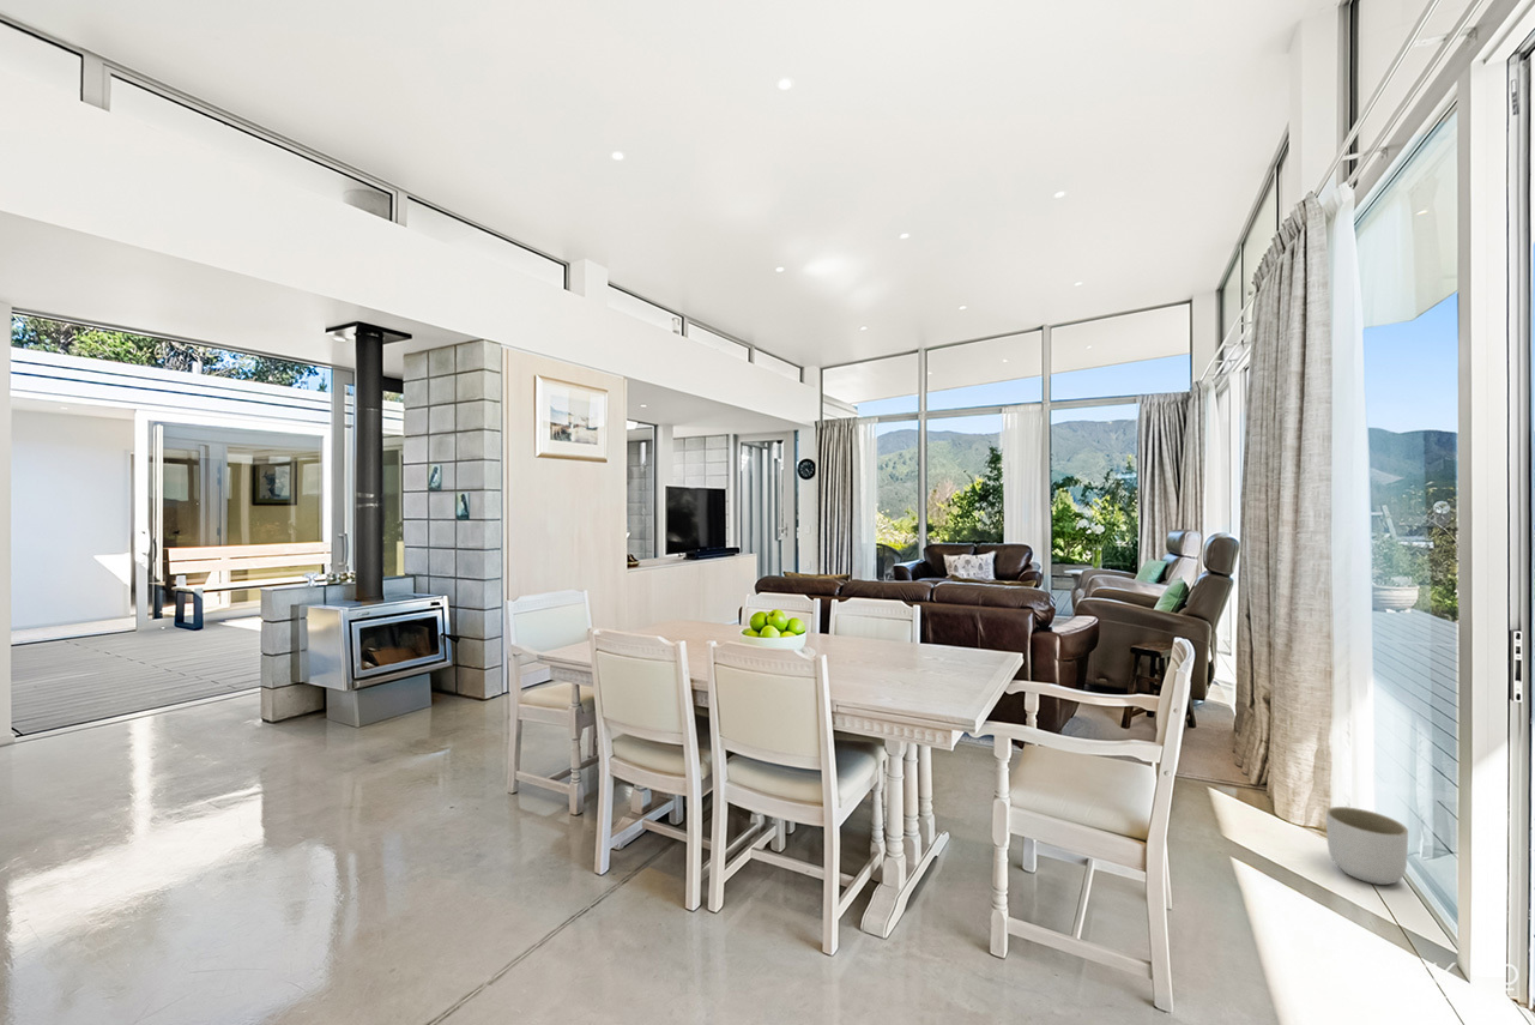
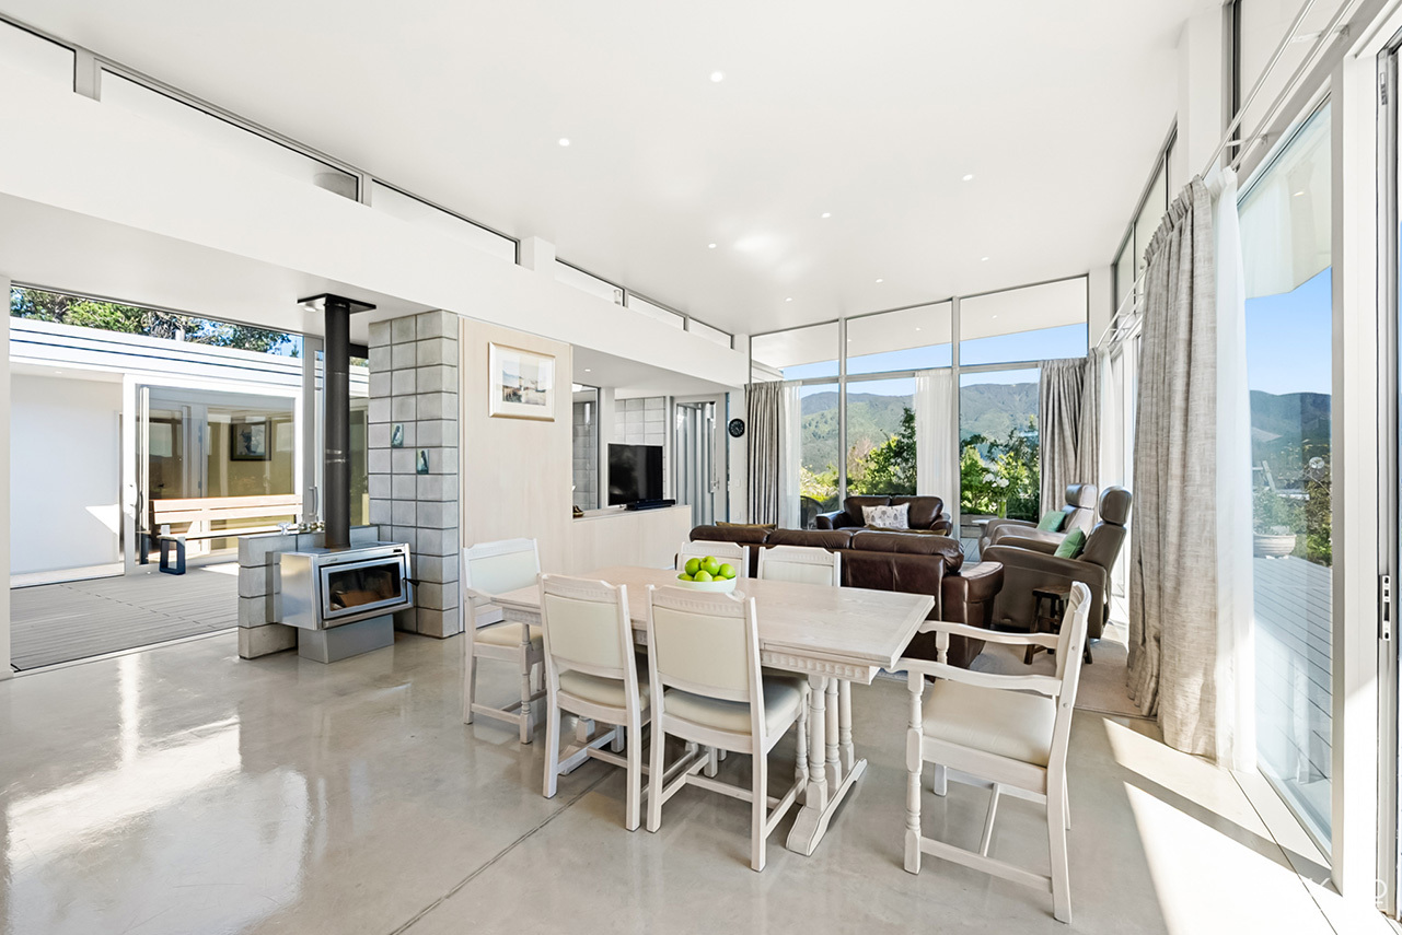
- planter [1325,806,1409,886]
